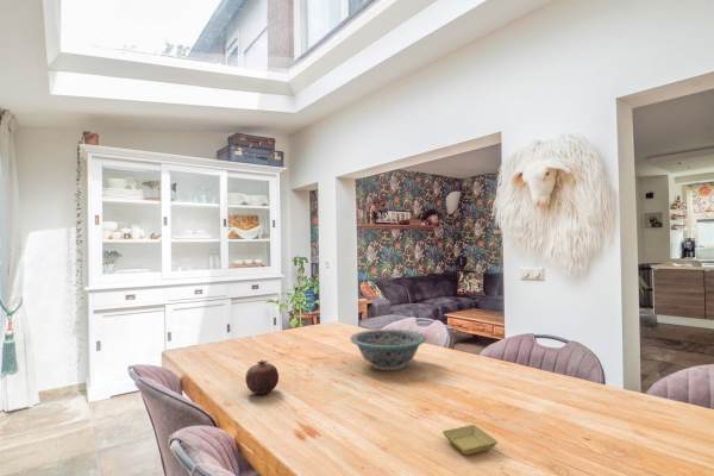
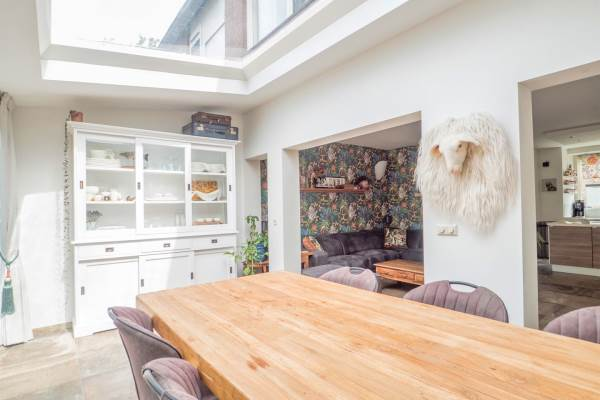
- saucer [441,424,499,456]
- decorative bowl [350,328,427,371]
- fruit [244,359,280,395]
